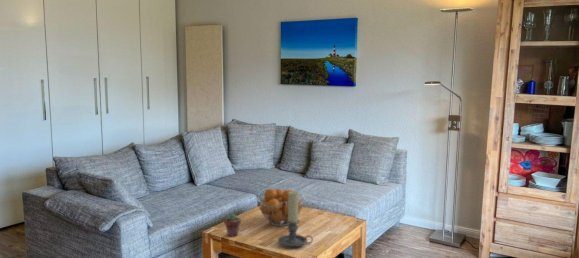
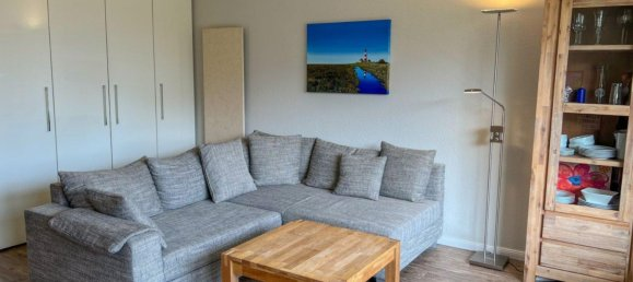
- potted succulent [223,212,242,237]
- candle holder [277,190,314,248]
- fruit basket [256,188,306,227]
